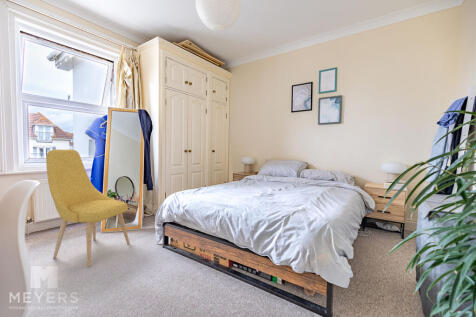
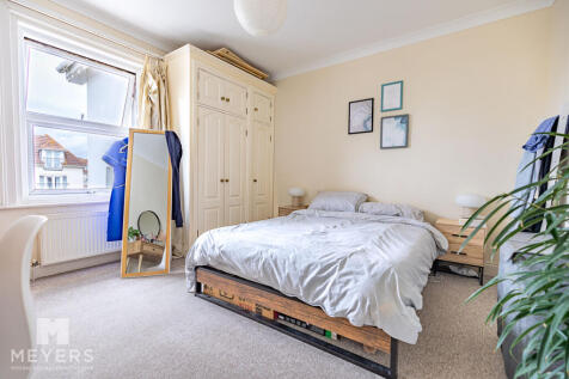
- chair [45,149,130,268]
